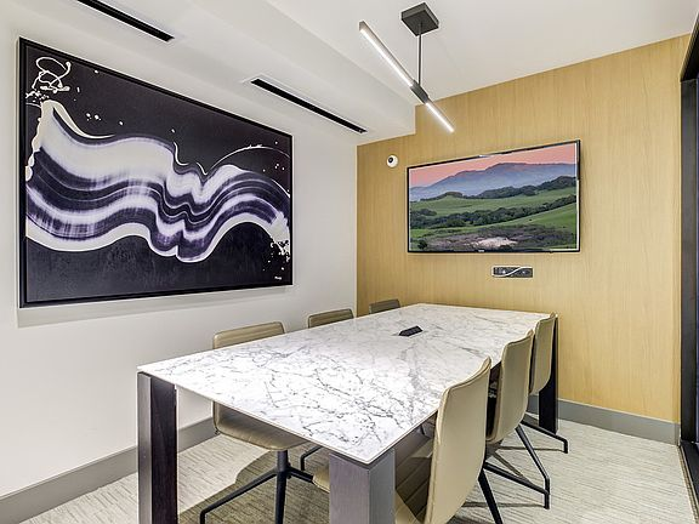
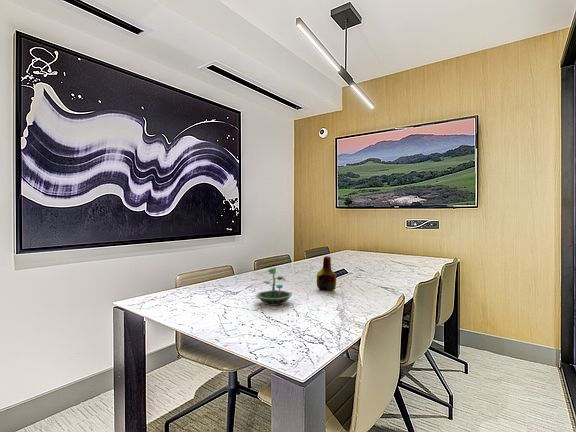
+ terrarium [255,266,294,307]
+ bottle [316,255,337,292]
